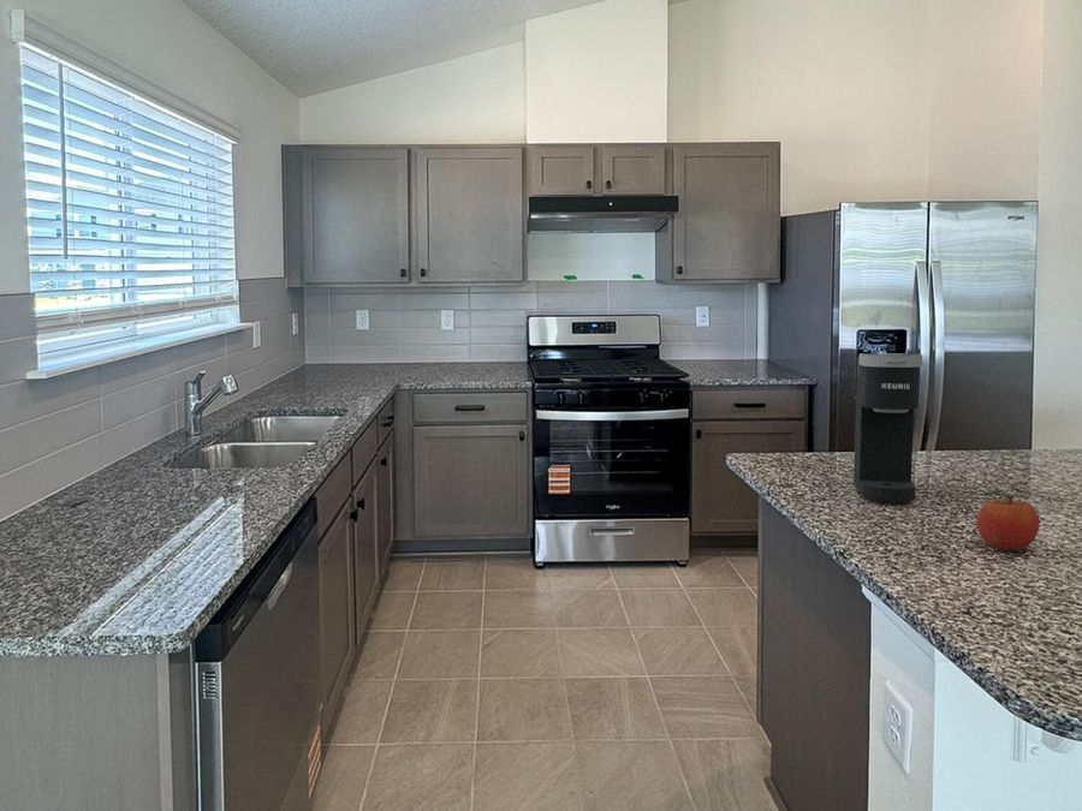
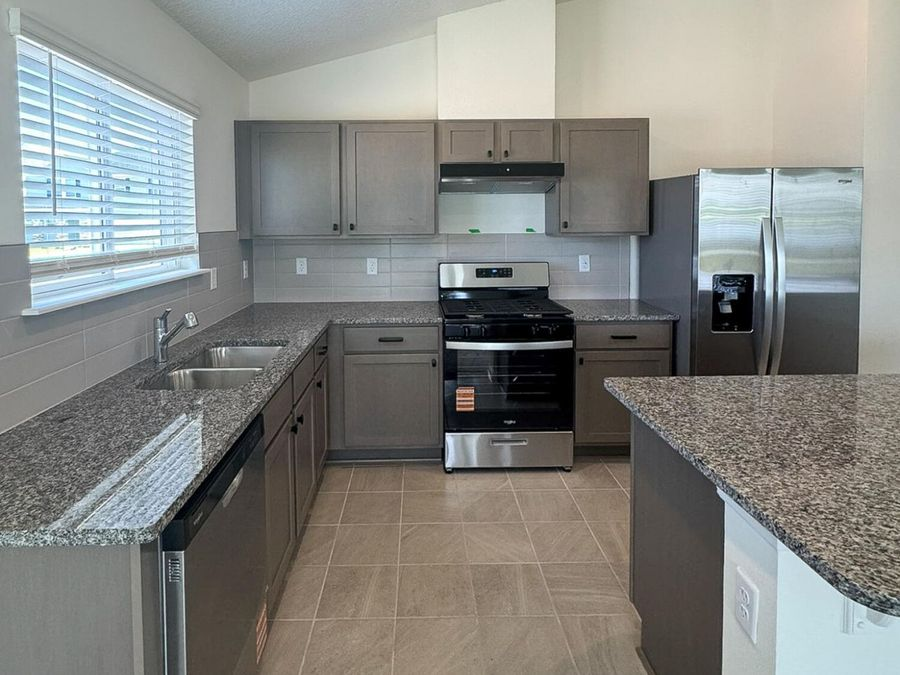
- fruit [976,489,1041,551]
- coffee maker [852,352,923,503]
